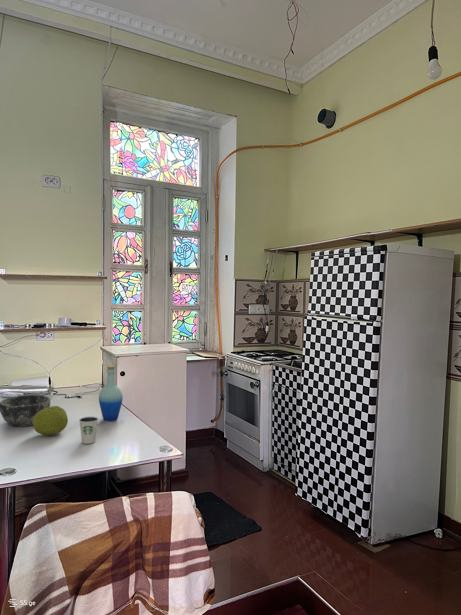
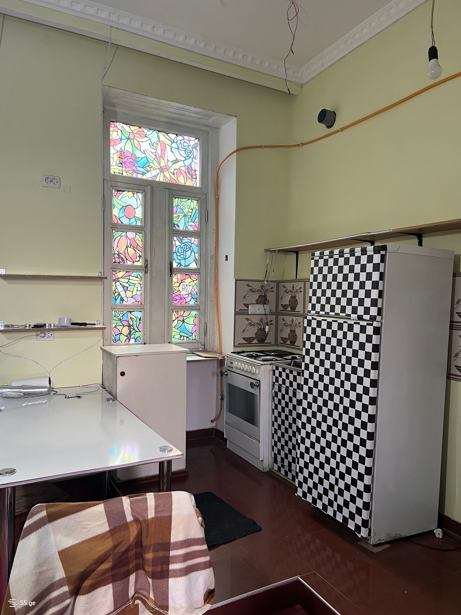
- dixie cup [78,416,99,445]
- bottle [98,365,124,422]
- bowl [0,394,51,428]
- fruit [32,405,69,437]
